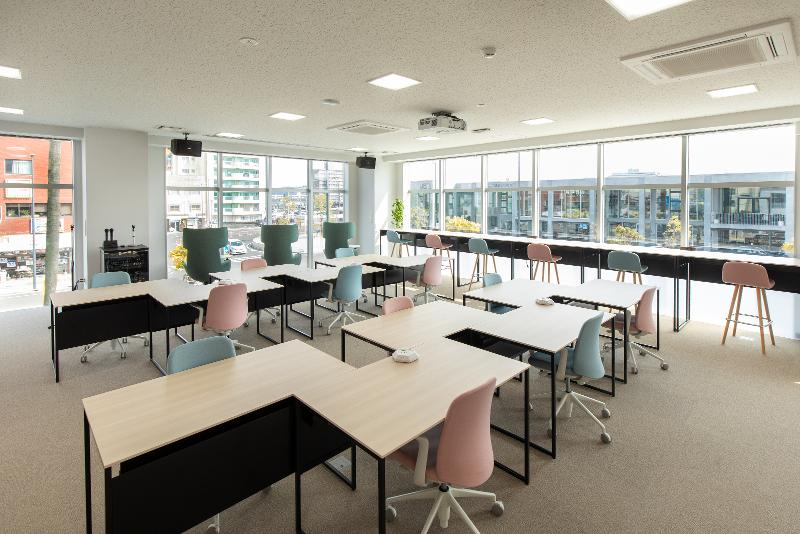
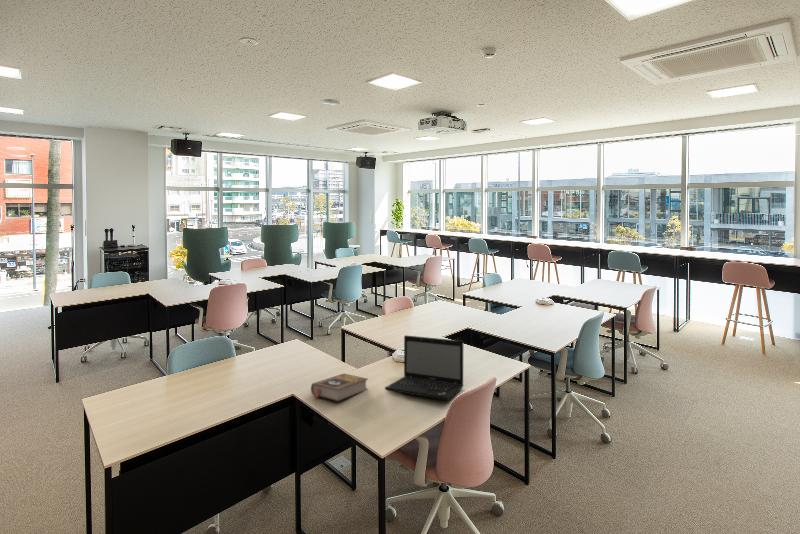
+ book [310,372,369,402]
+ laptop [384,334,465,401]
